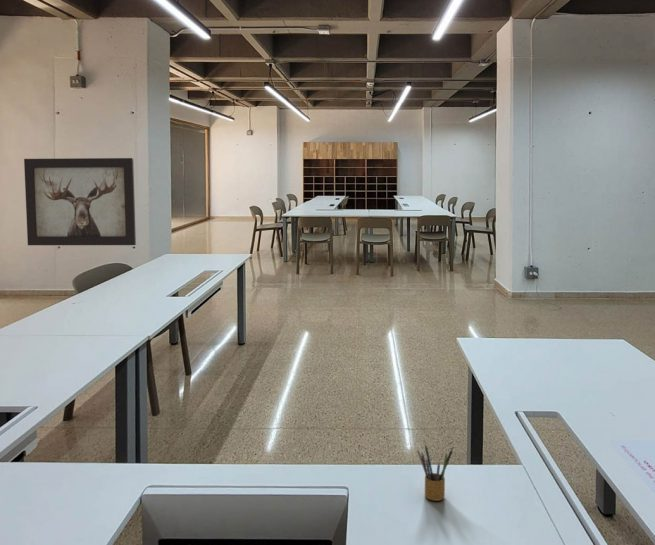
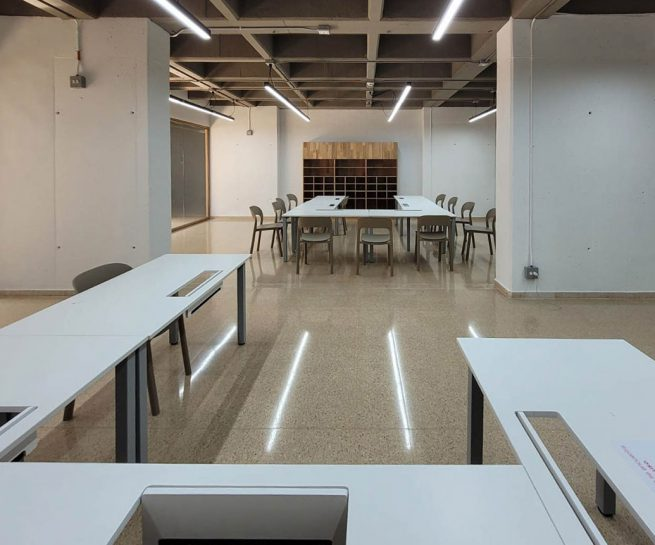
- wall art [23,157,137,246]
- pencil box [416,443,454,502]
